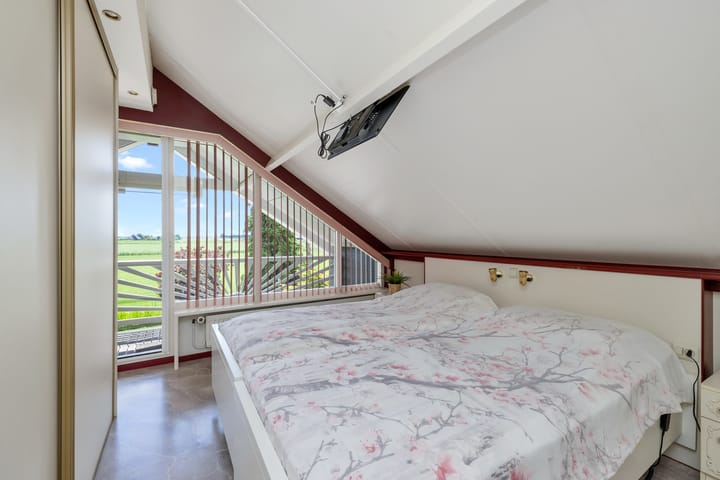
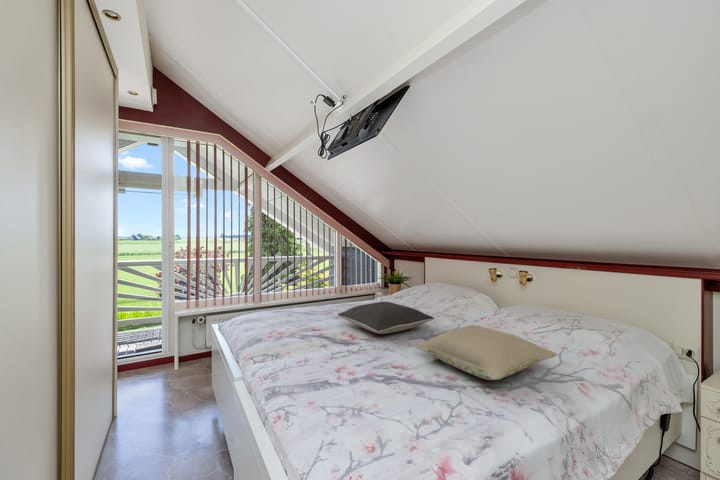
+ pillow [337,301,435,335]
+ pillow [414,324,558,381]
